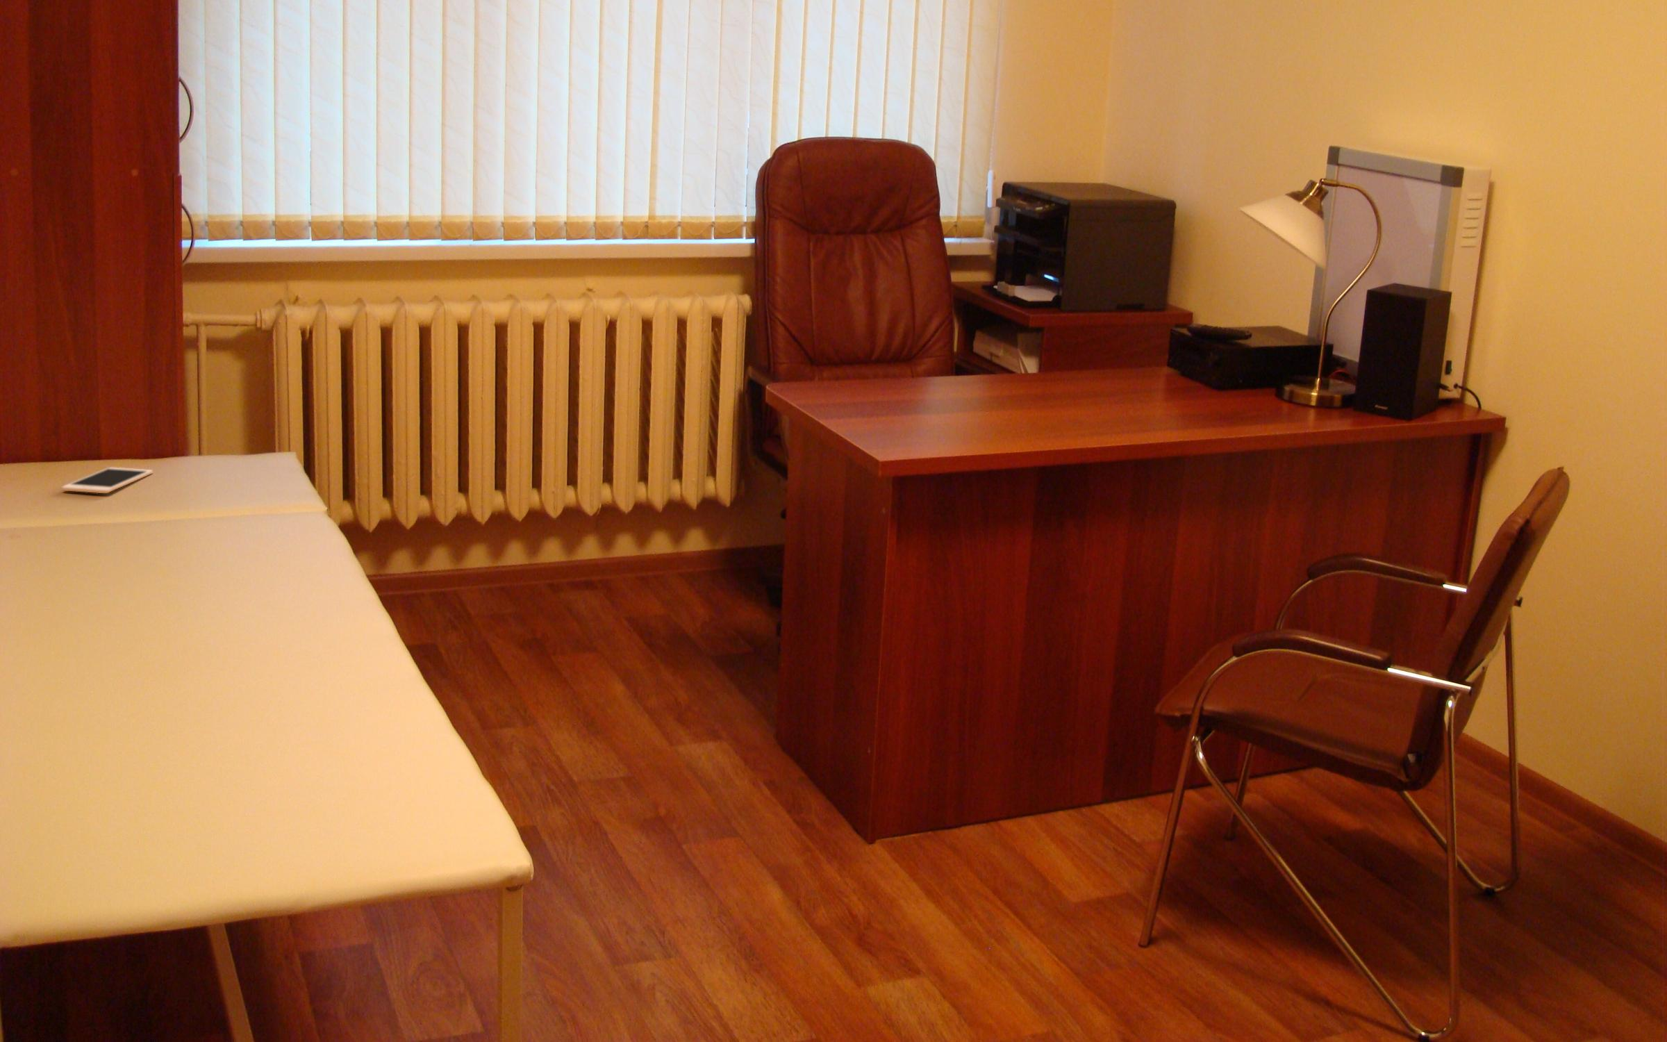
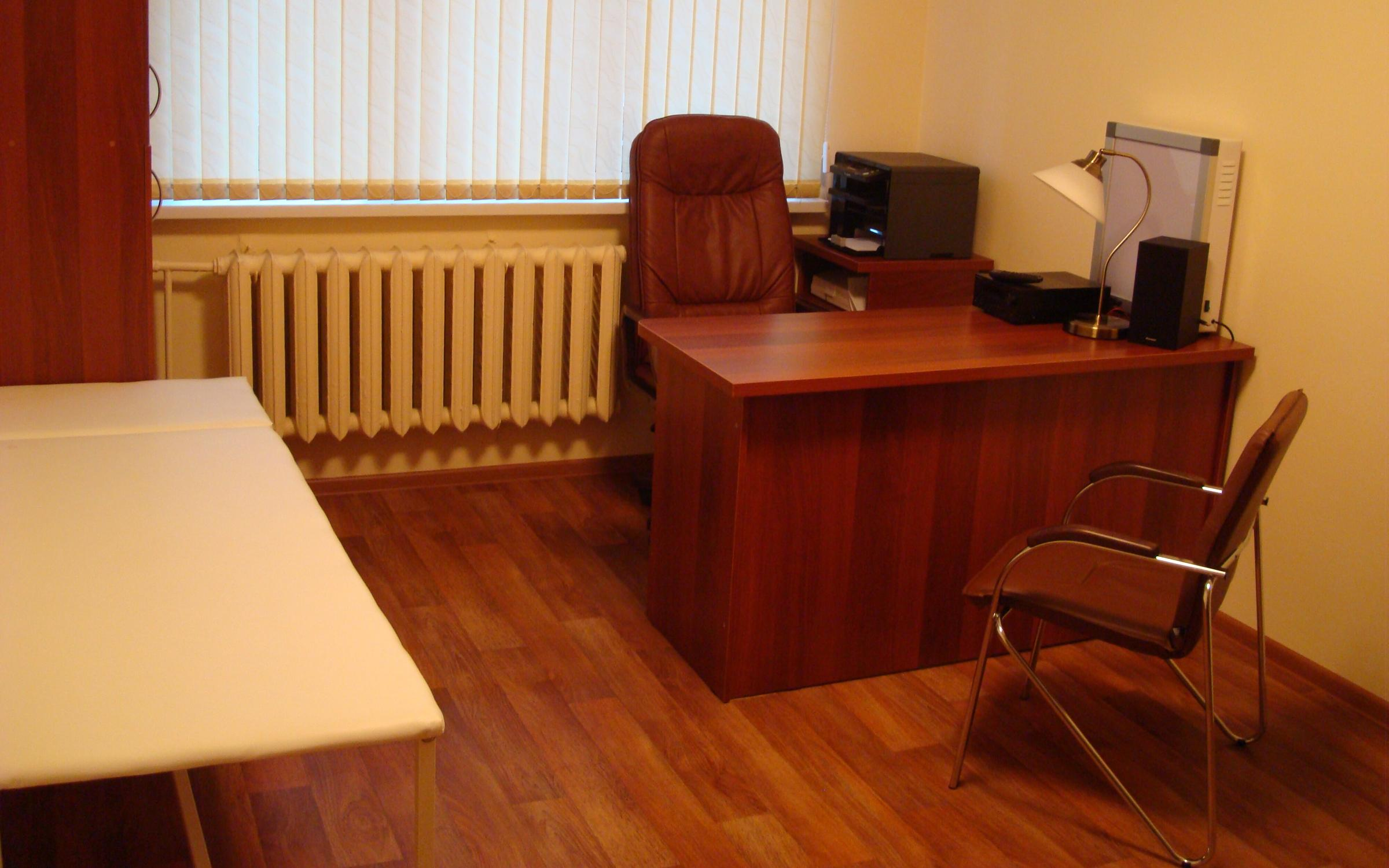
- cell phone [61,467,154,493]
